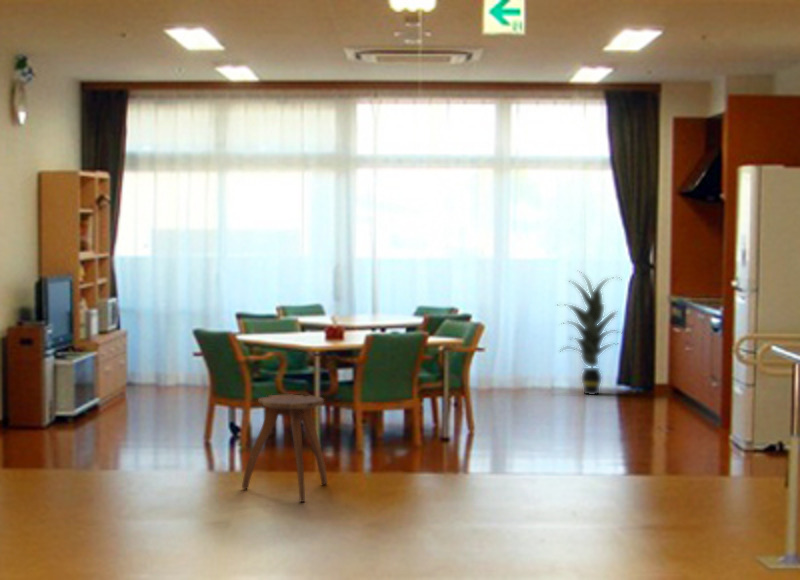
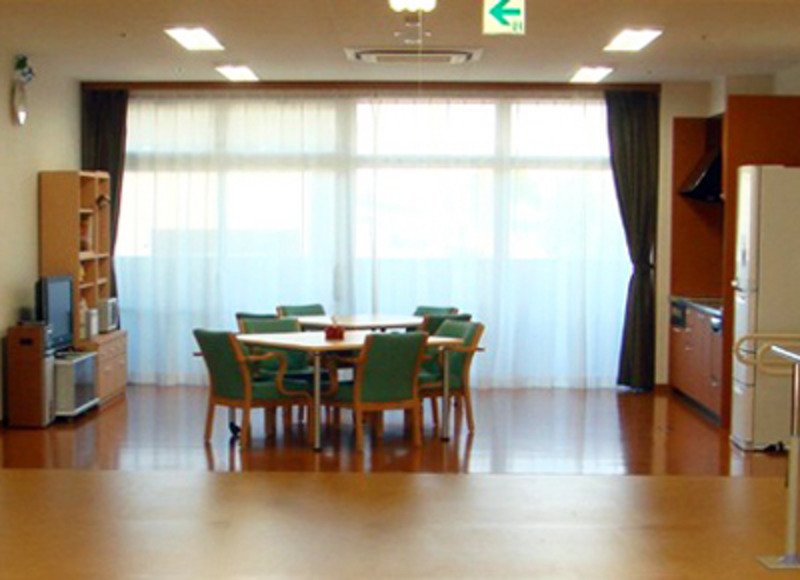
- stool [241,393,328,503]
- indoor plant [555,269,627,396]
